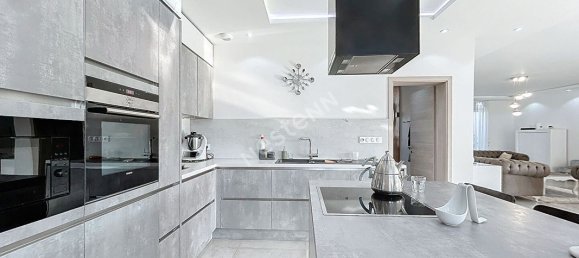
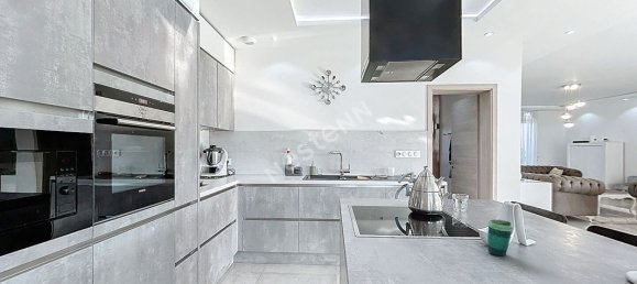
+ cup [486,219,514,258]
